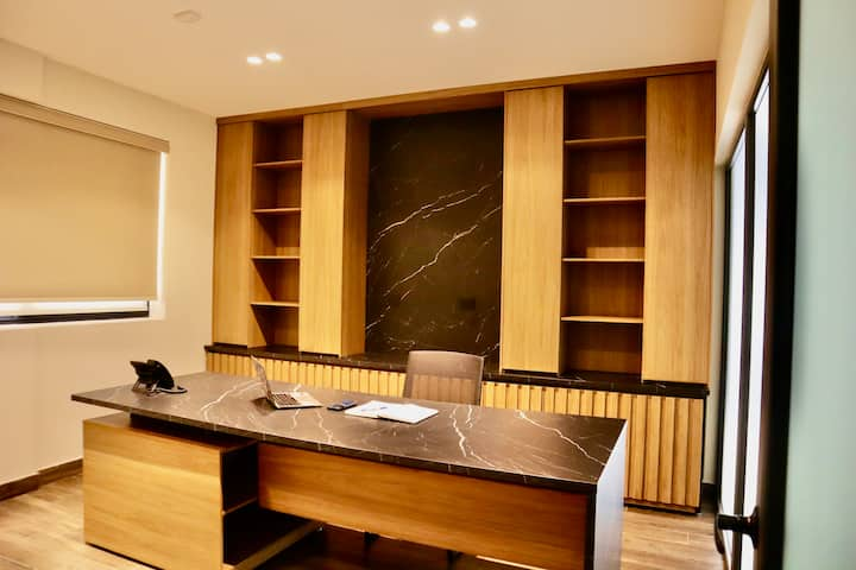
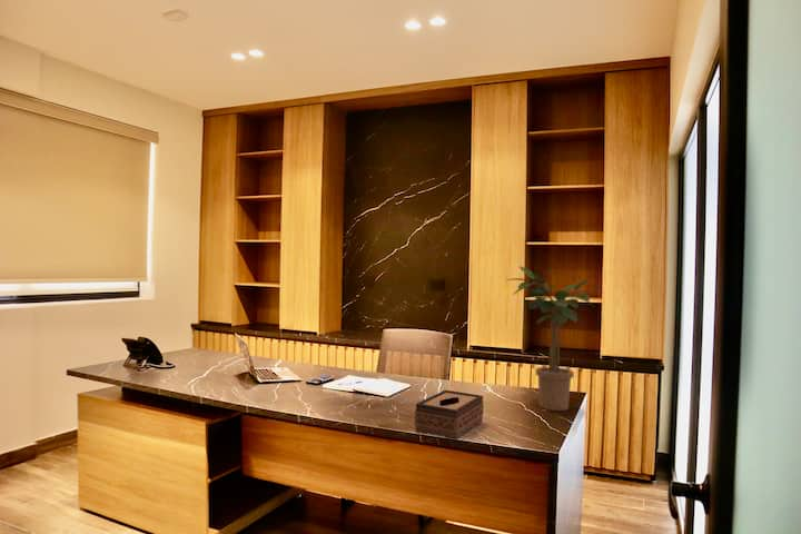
+ potted plant [506,265,603,412]
+ tissue box [414,389,485,441]
